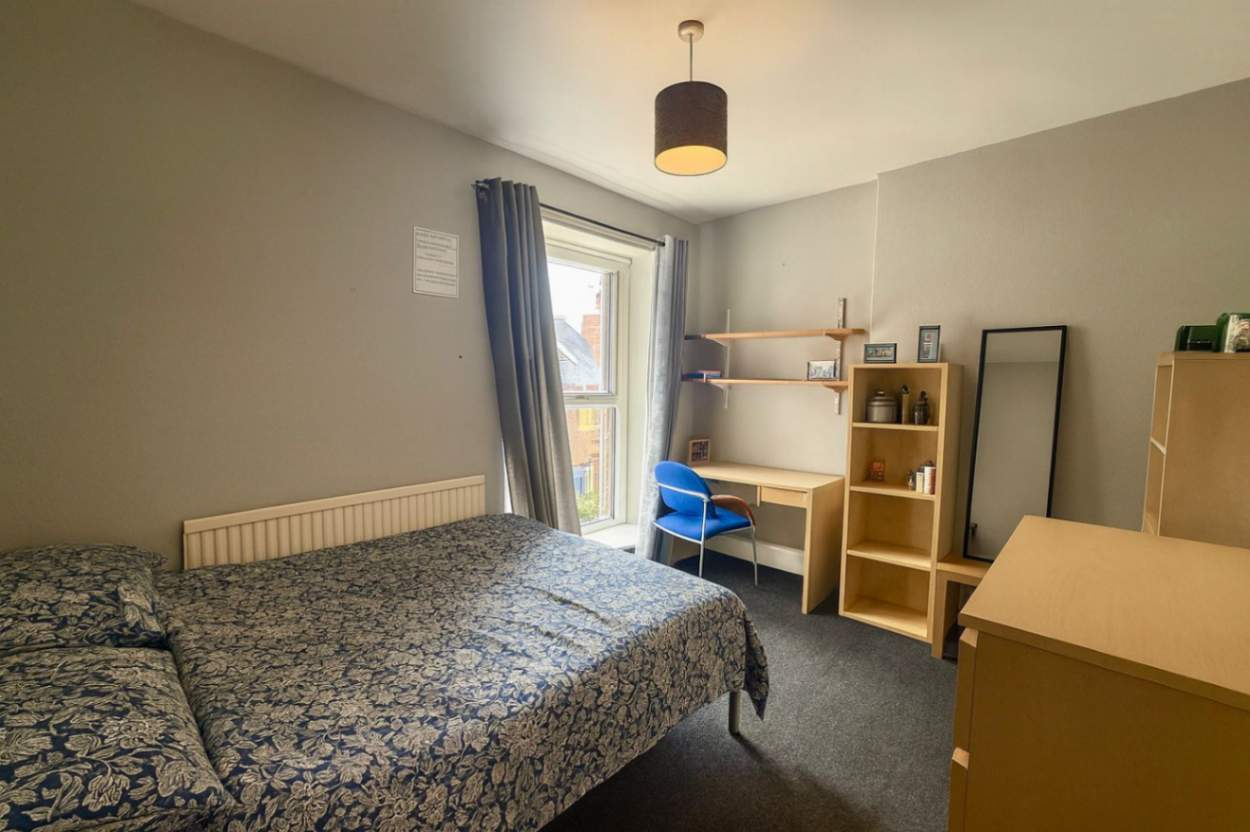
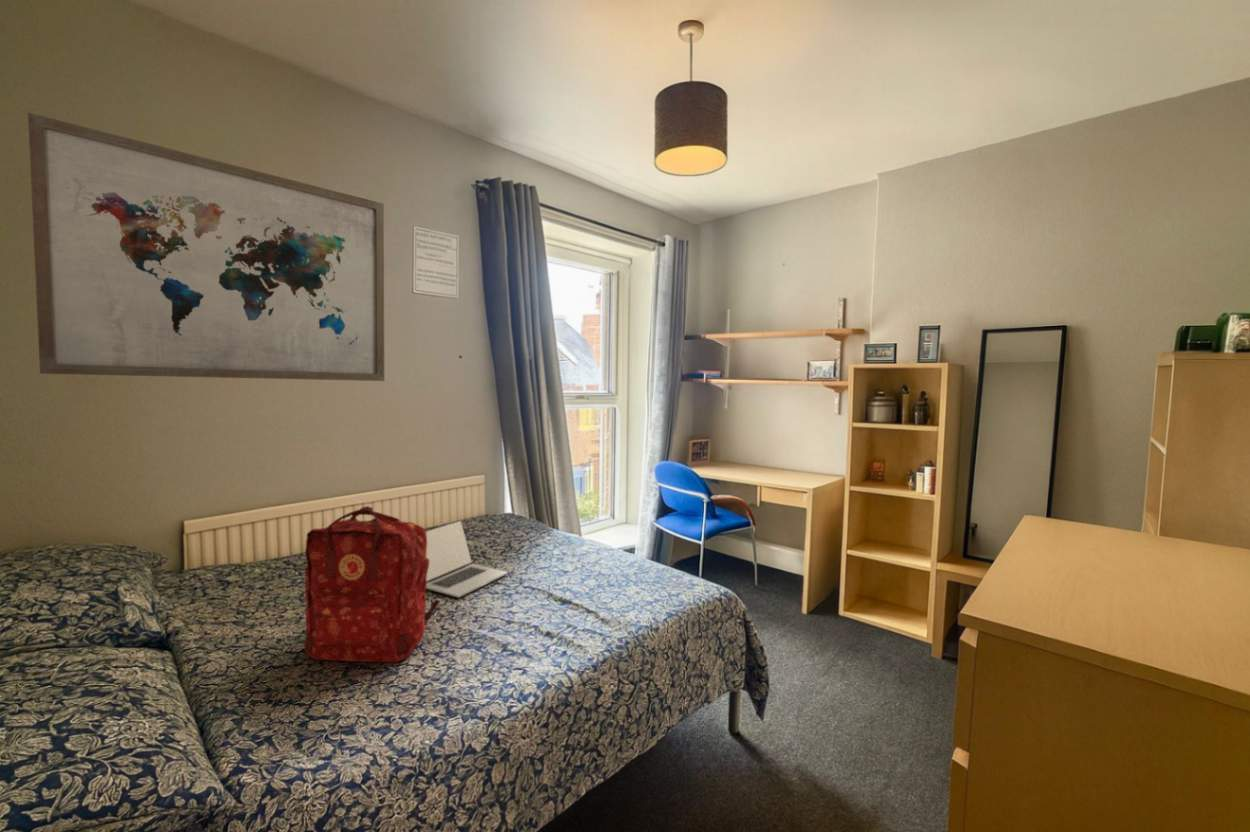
+ laptop [426,520,509,599]
+ wall art [27,112,385,382]
+ backpack [303,505,441,663]
